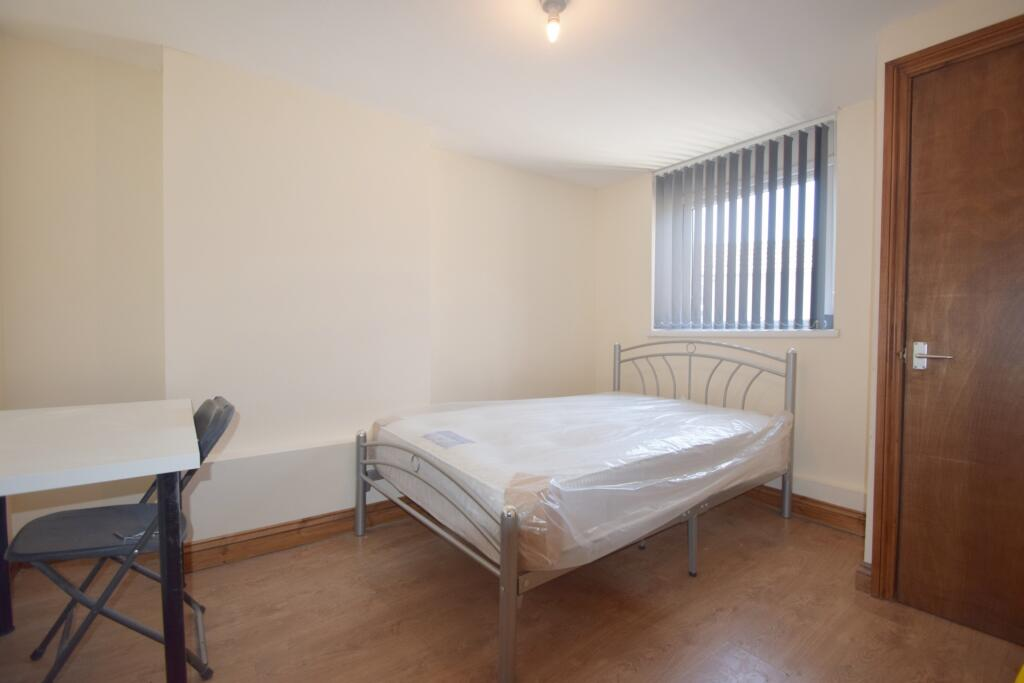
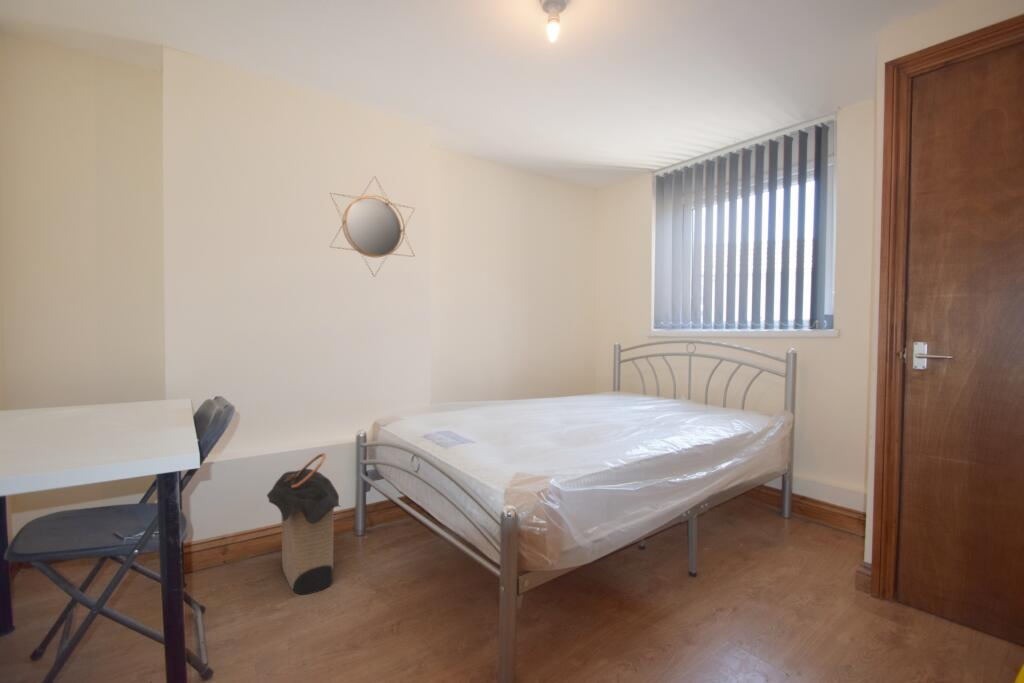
+ home mirror [329,175,416,278]
+ laundry hamper [266,452,341,596]
